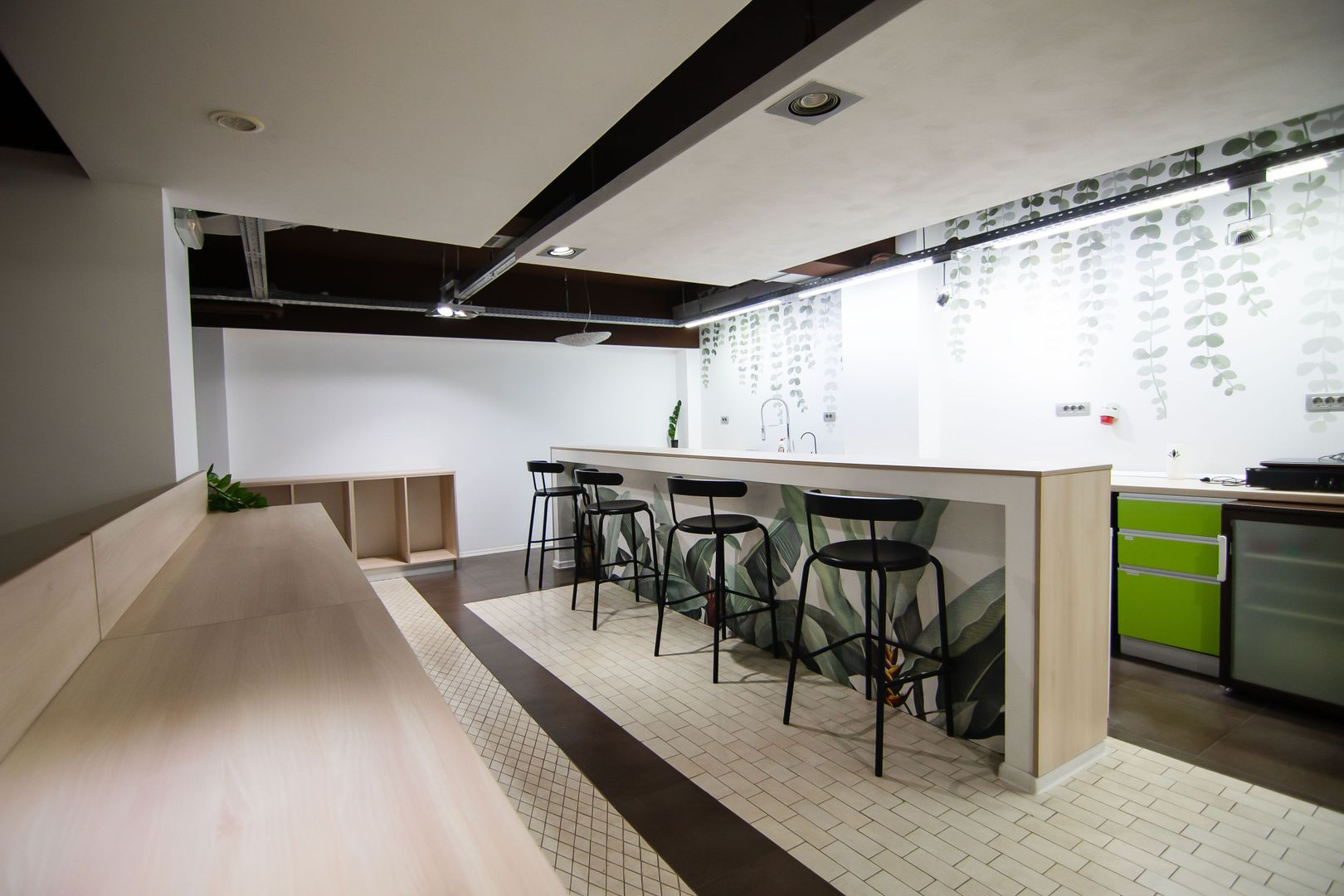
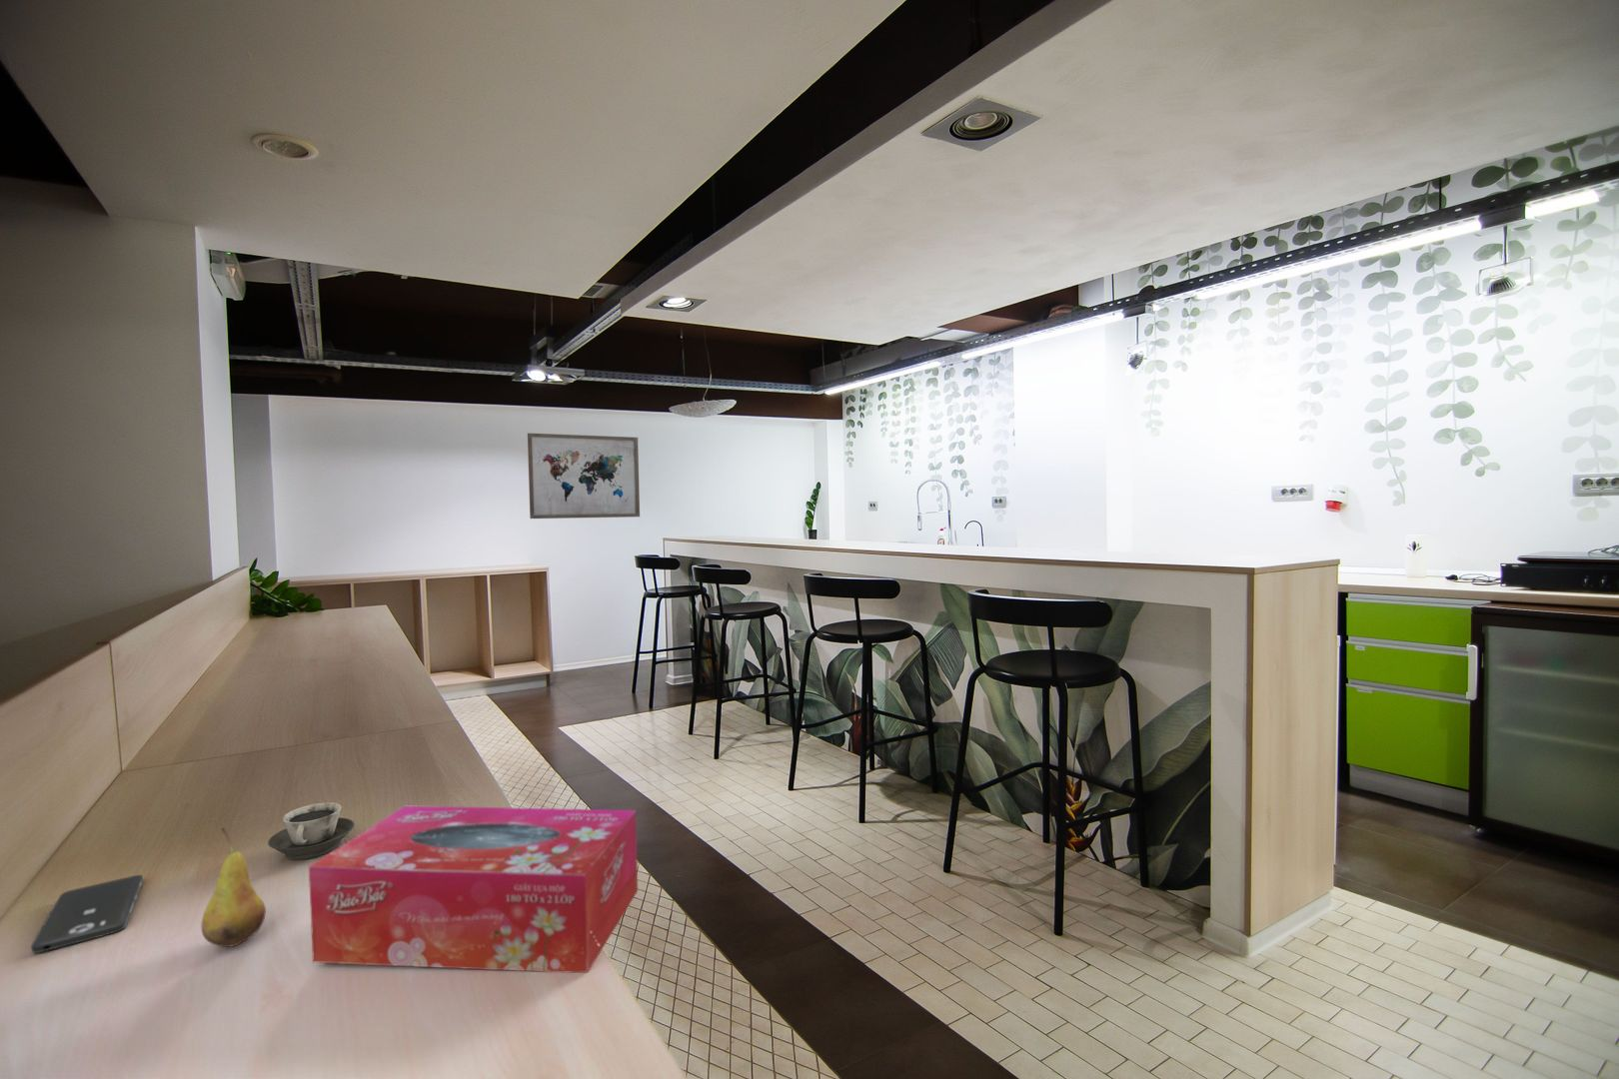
+ cup [267,801,355,860]
+ fruit [201,826,267,948]
+ tissue box [308,804,638,974]
+ smartphone [30,874,143,954]
+ wall art [526,432,641,519]
